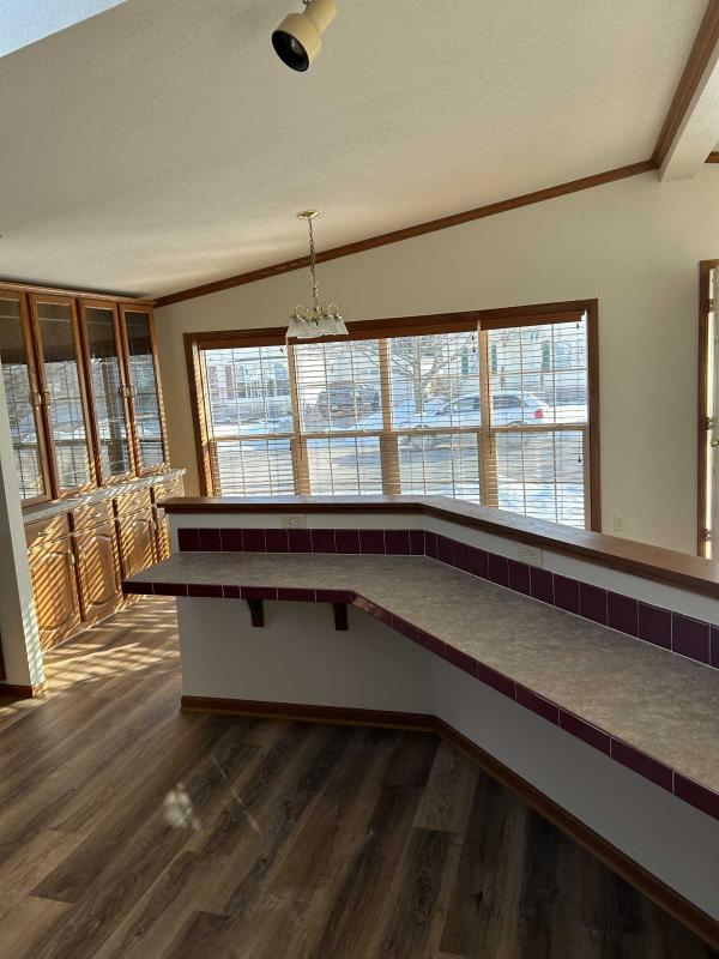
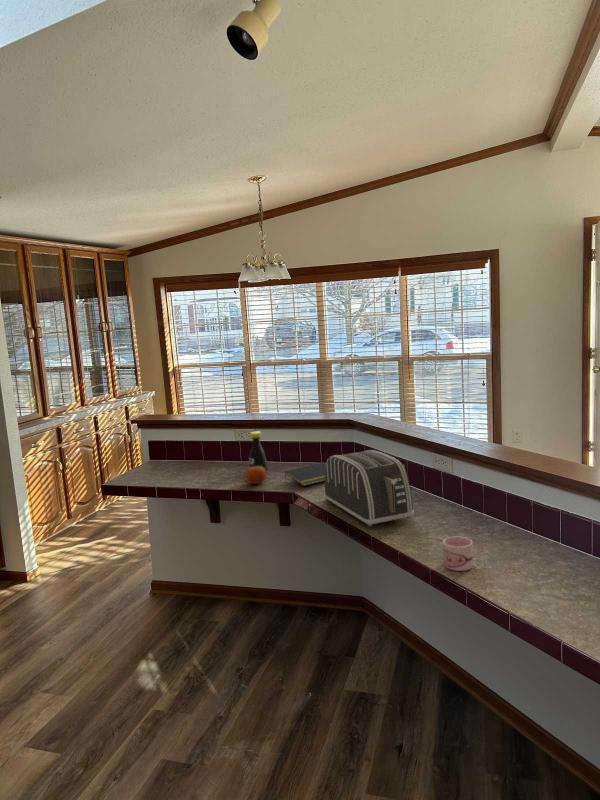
+ mug [442,536,474,572]
+ notepad [284,462,326,487]
+ fruit [244,466,268,485]
+ bottle [248,431,268,470]
+ toaster [324,449,415,527]
